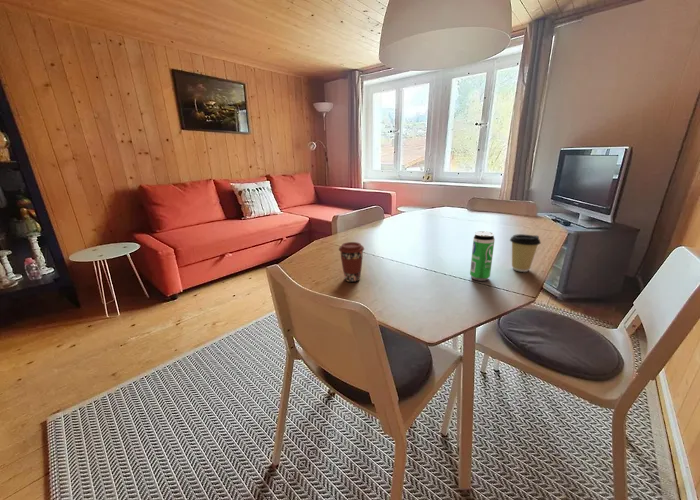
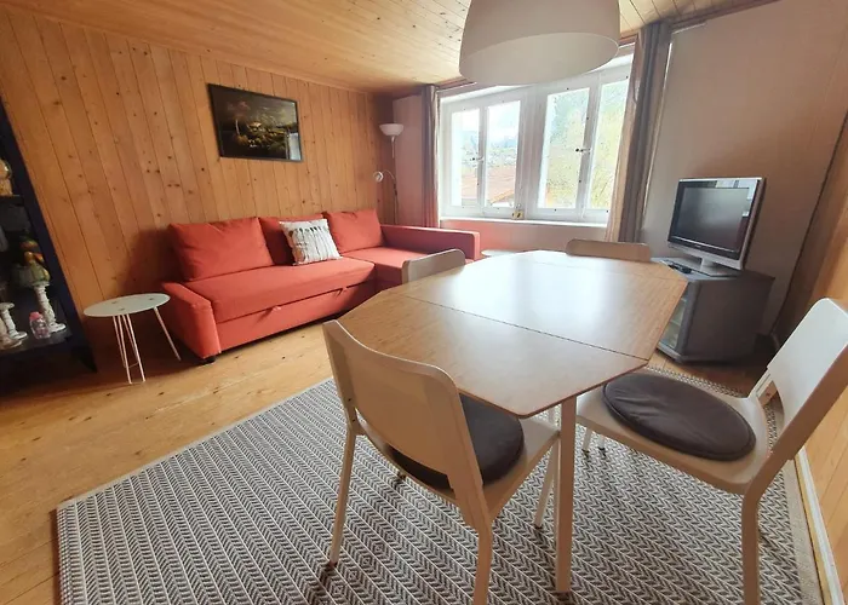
- coffee cup [338,241,365,283]
- coffee cup [509,233,542,273]
- beverage can [469,231,496,282]
